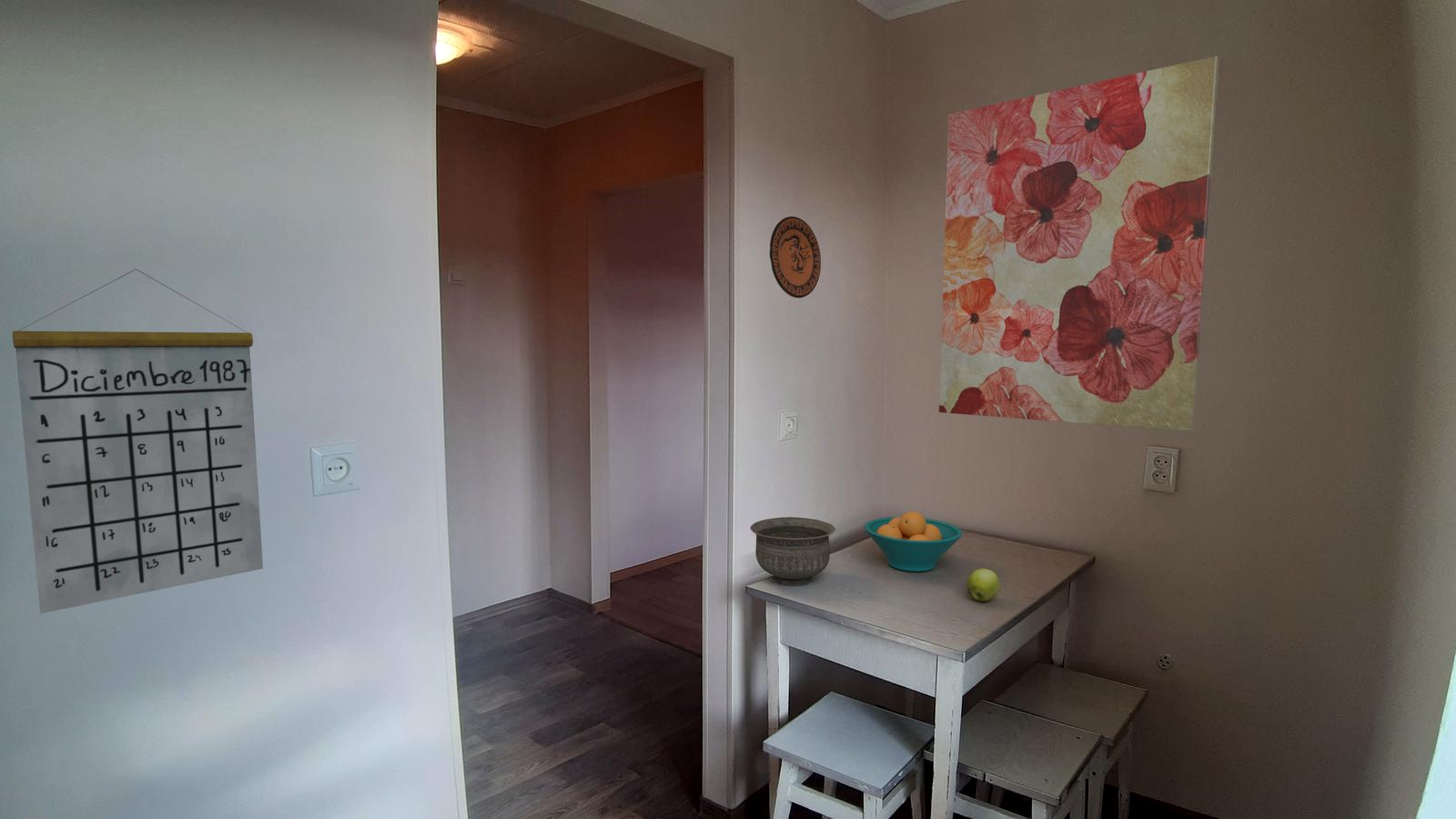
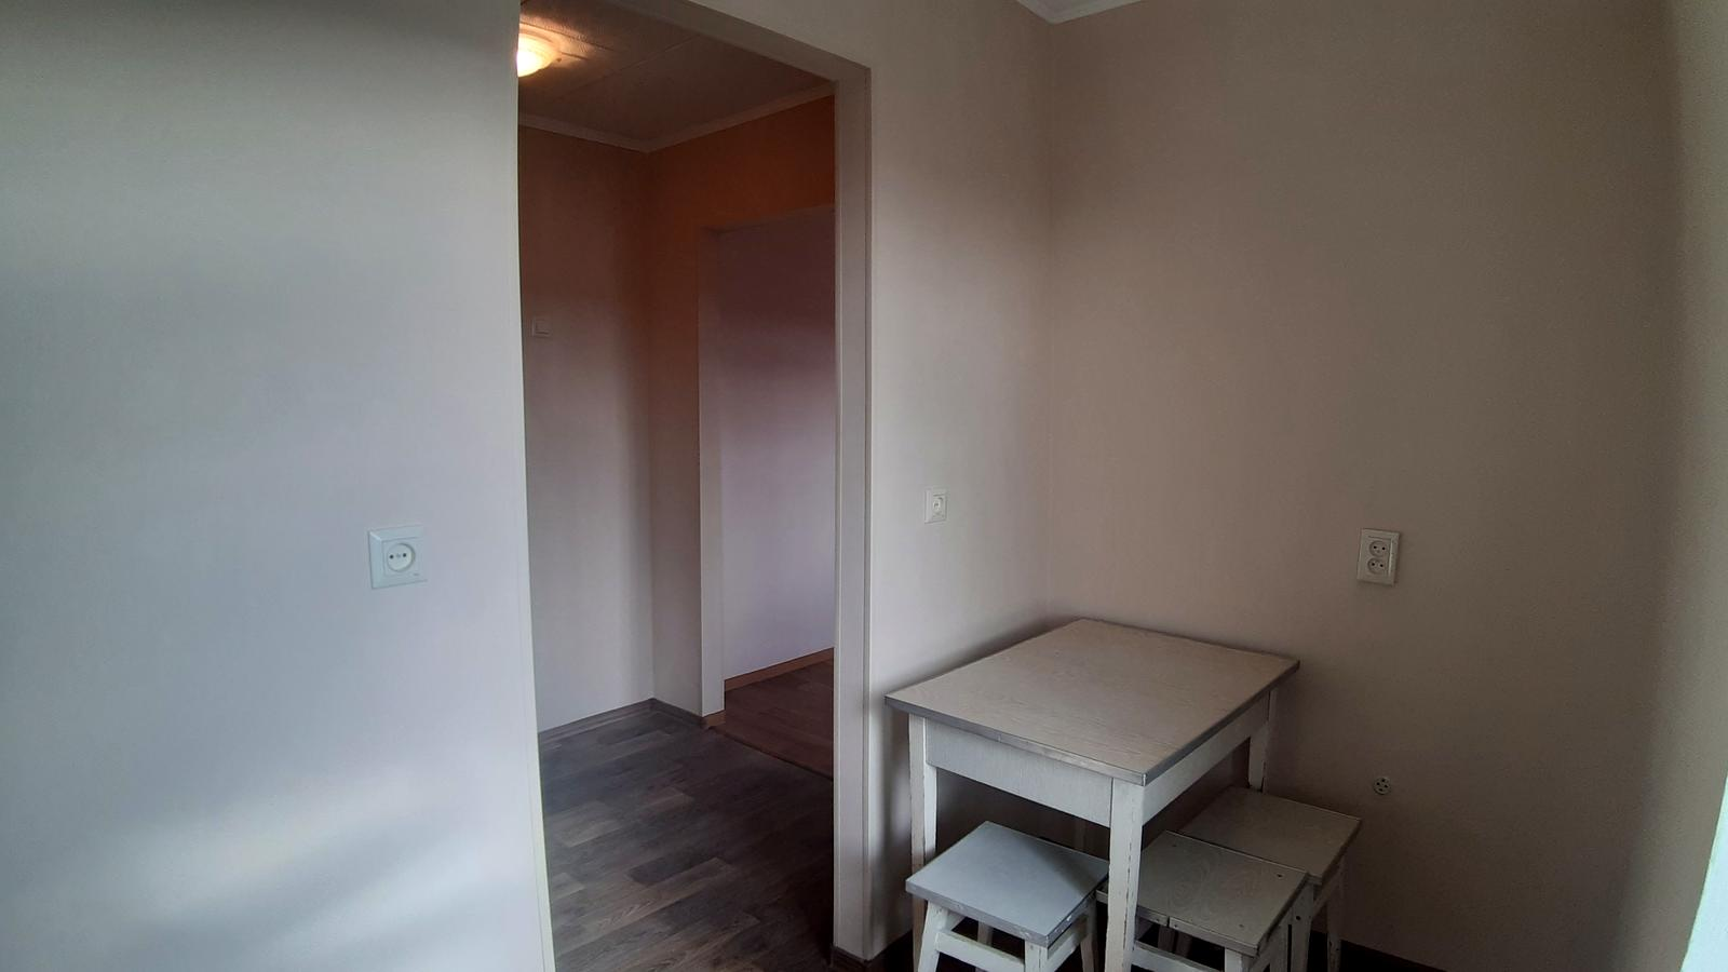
- fruit bowl [864,511,964,572]
- wall art [938,56,1220,432]
- calendar [12,268,264,614]
- decorative plate [769,216,822,299]
- bowl [750,516,836,586]
- apple [966,568,1001,602]
